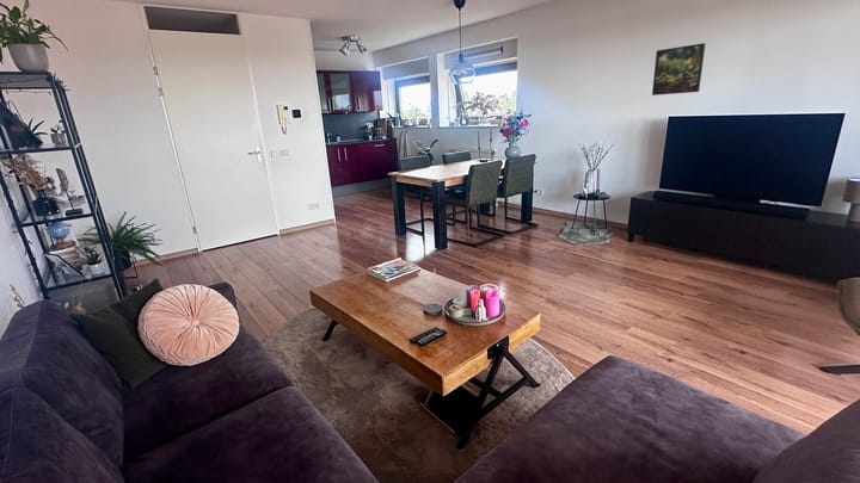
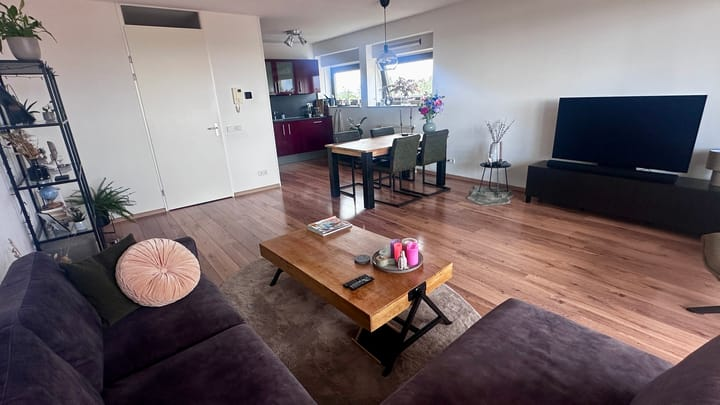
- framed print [651,42,707,97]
